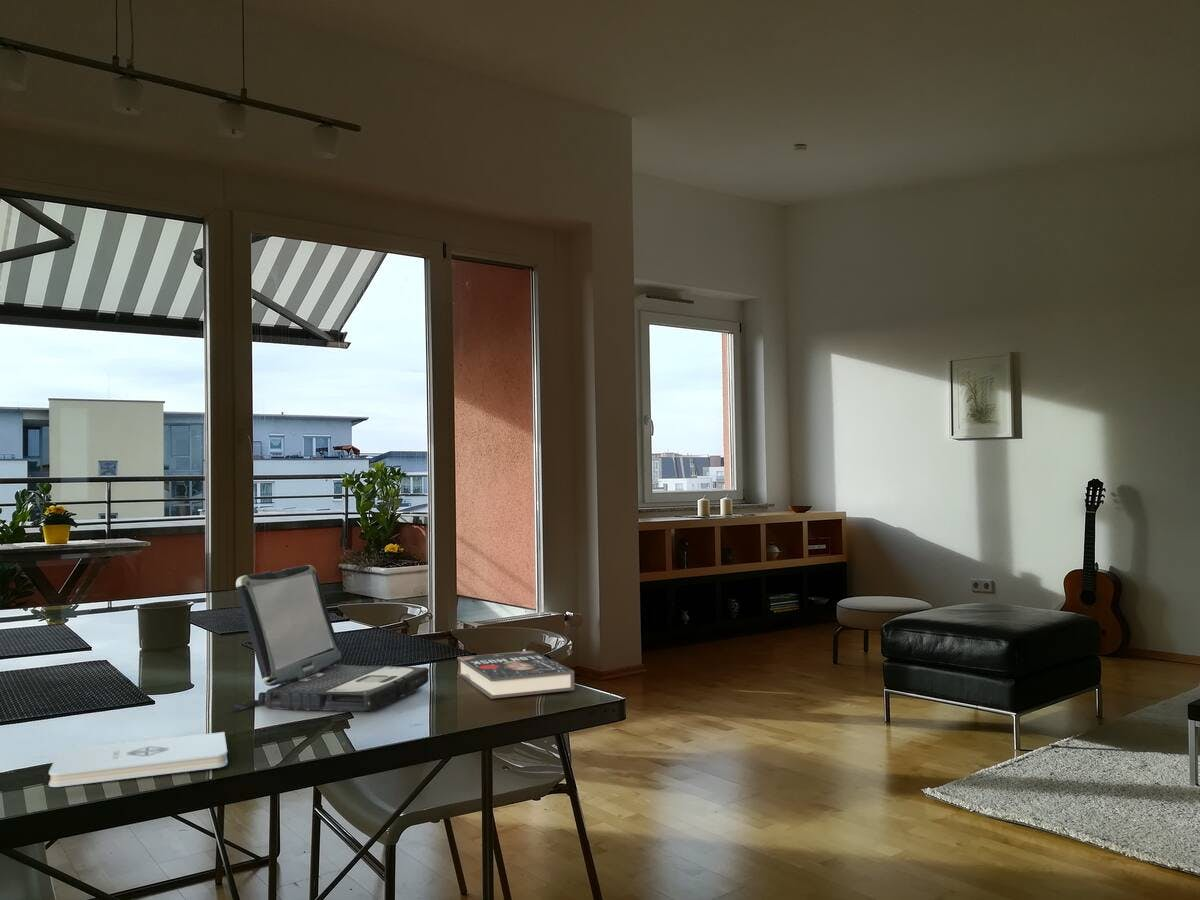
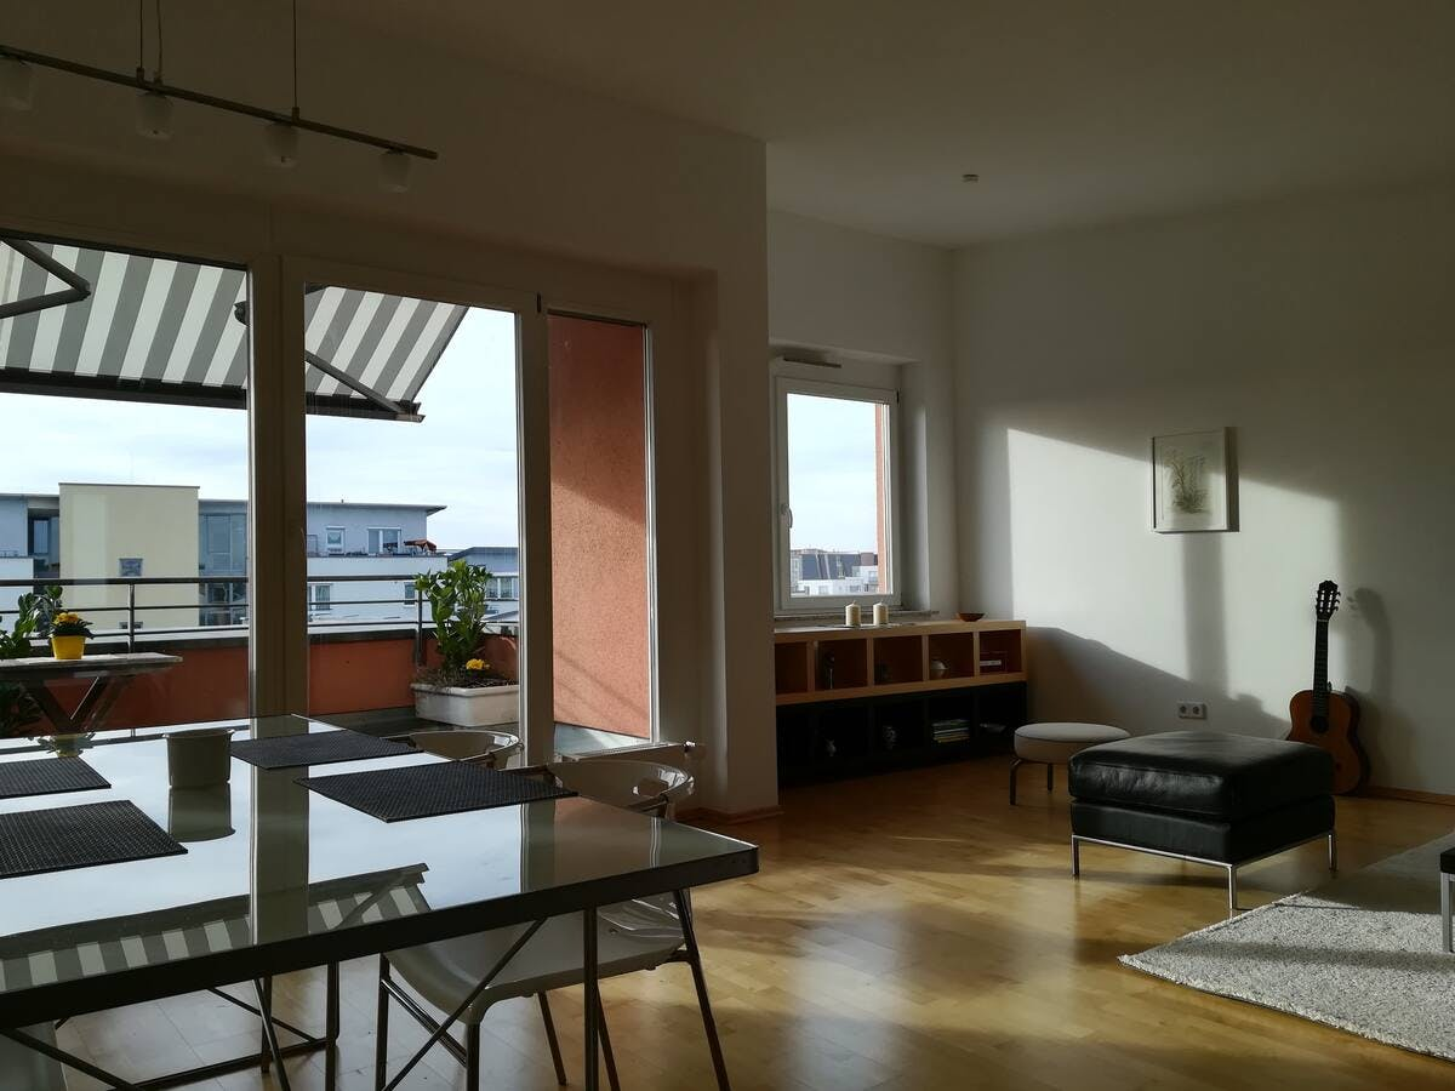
- notepad [48,731,228,788]
- book [456,650,575,700]
- laptop [229,564,430,712]
